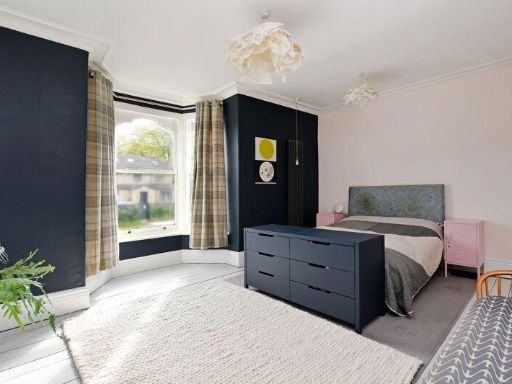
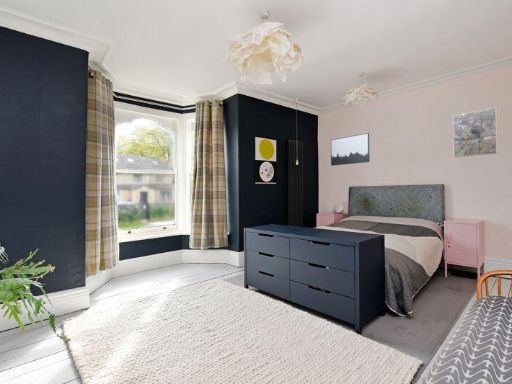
+ wall art [330,132,370,167]
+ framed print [452,107,498,159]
